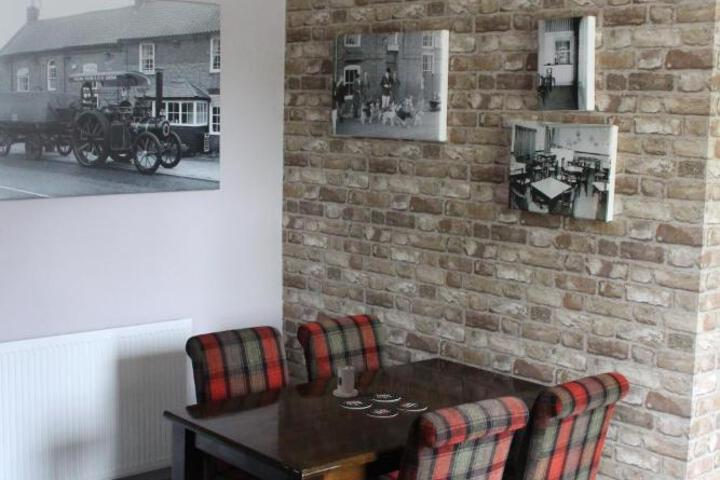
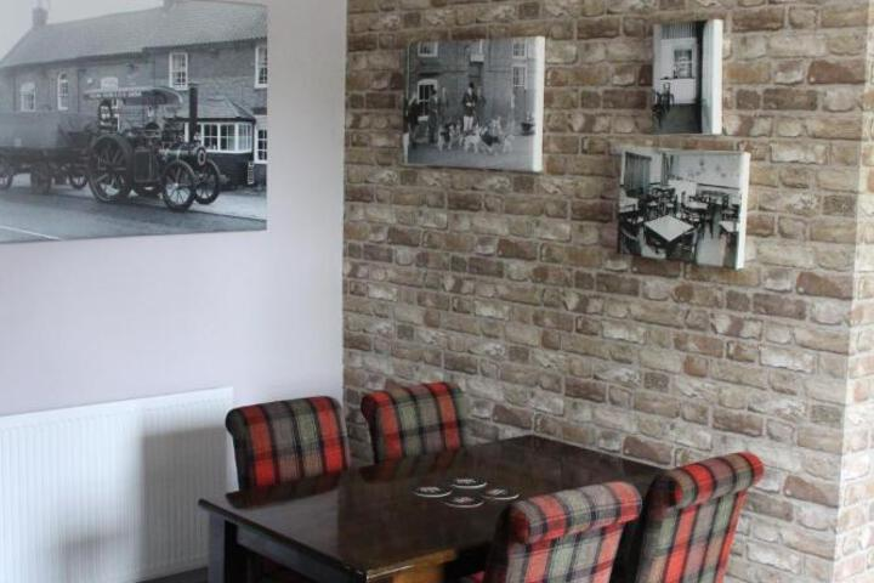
- candle [332,364,359,398]
